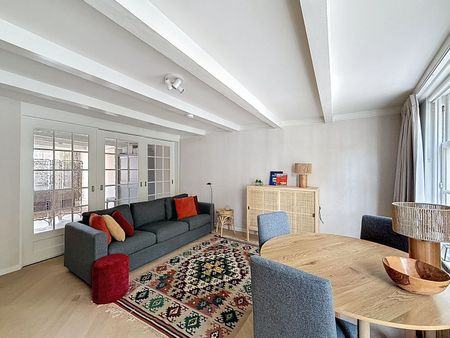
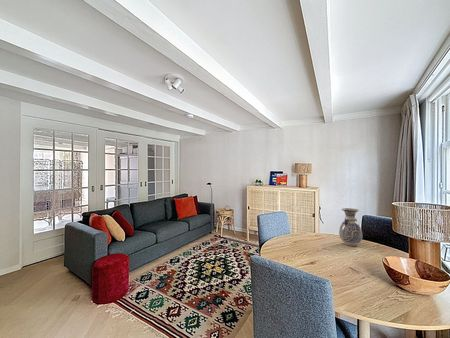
+ vase [338,207,363,247]
